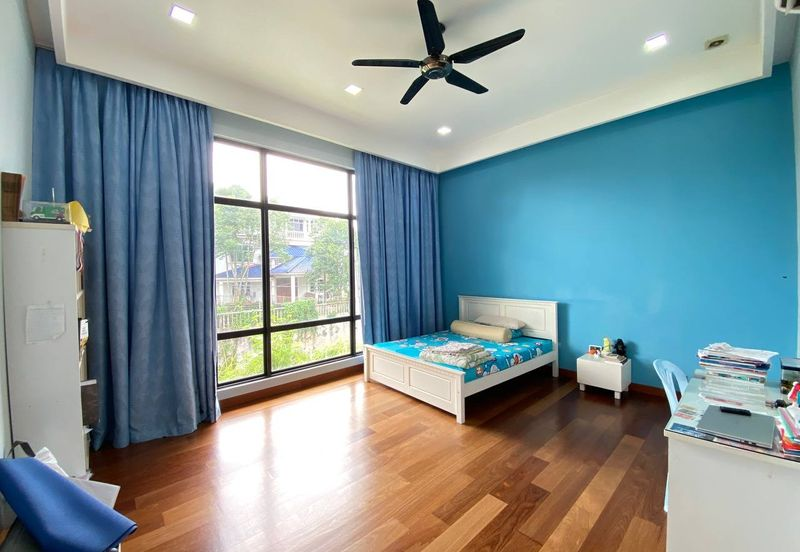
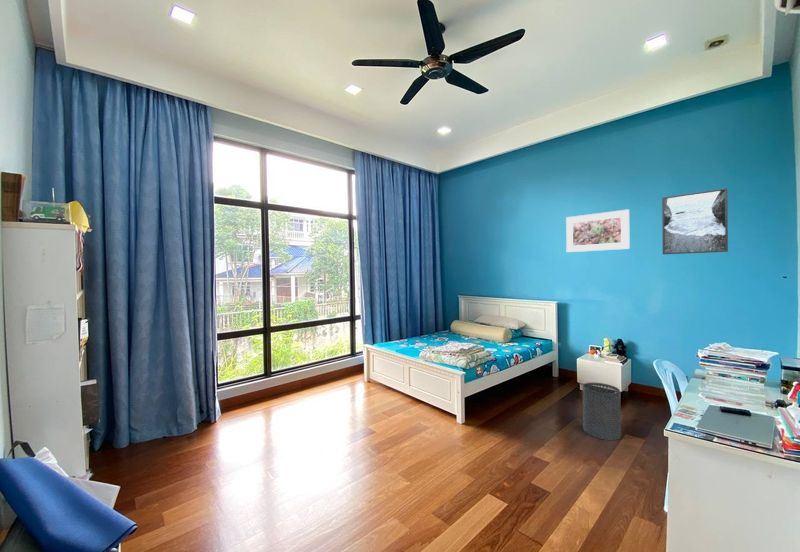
+ trash can [582,381,622,441]
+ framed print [661,187,729,255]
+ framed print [565,208,631,253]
